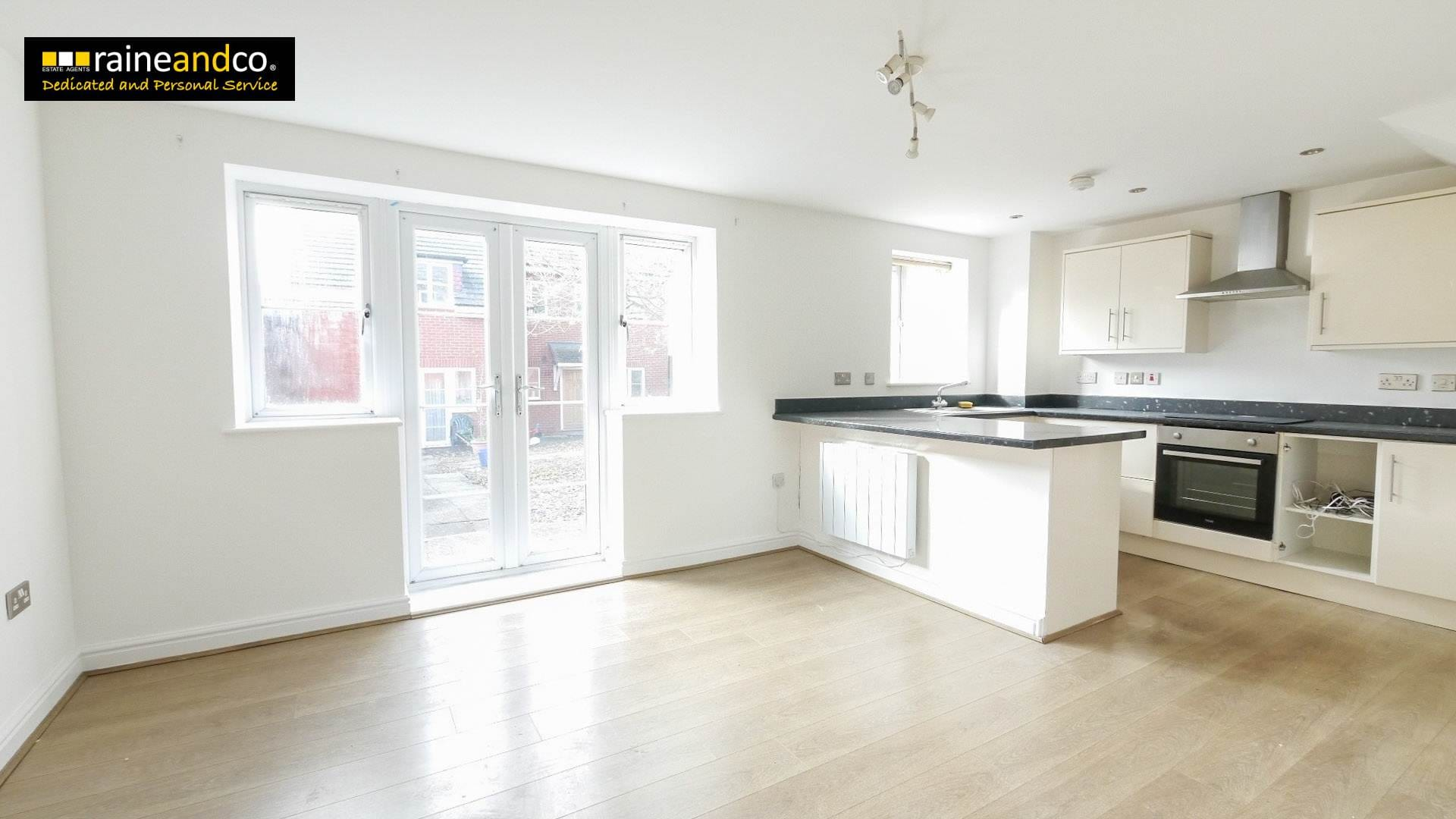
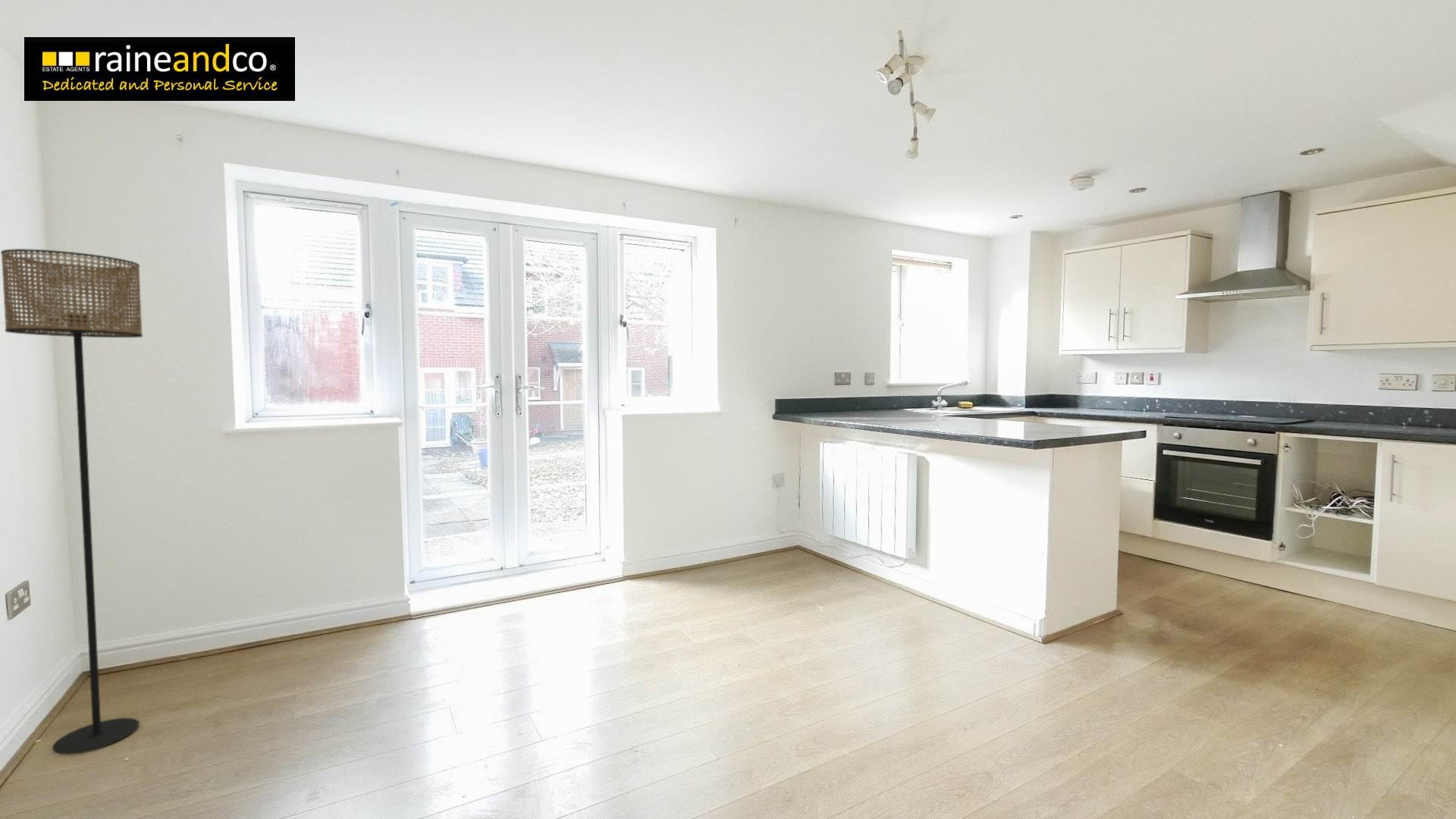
+ floor lamp [0,248,143,755]
